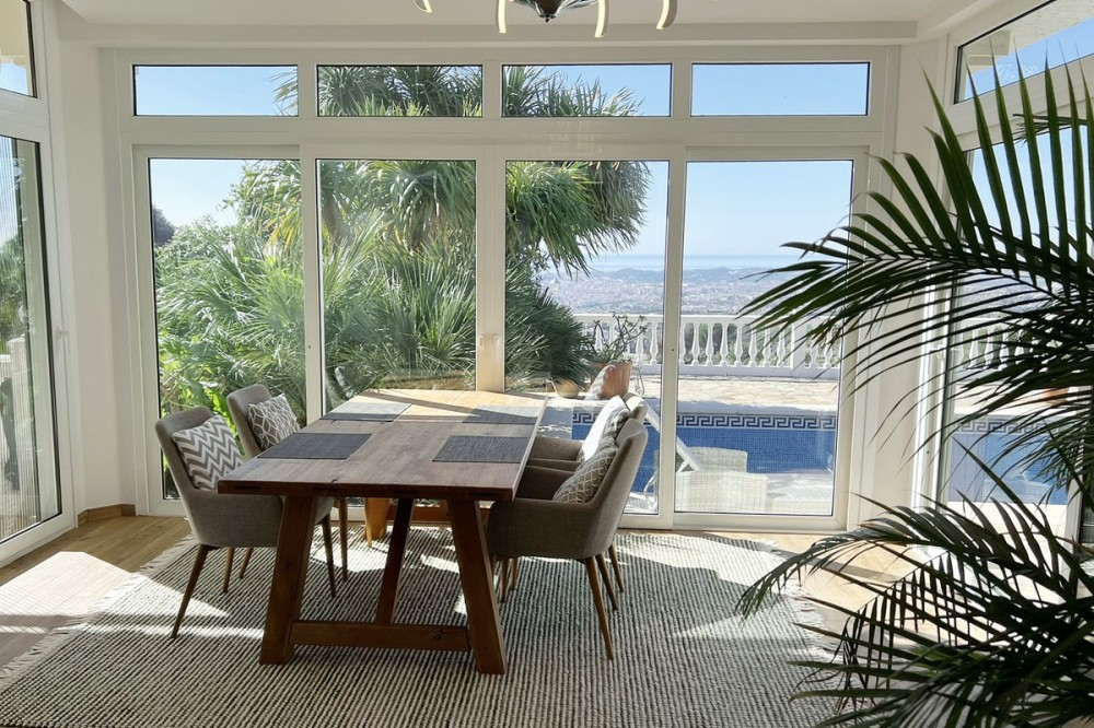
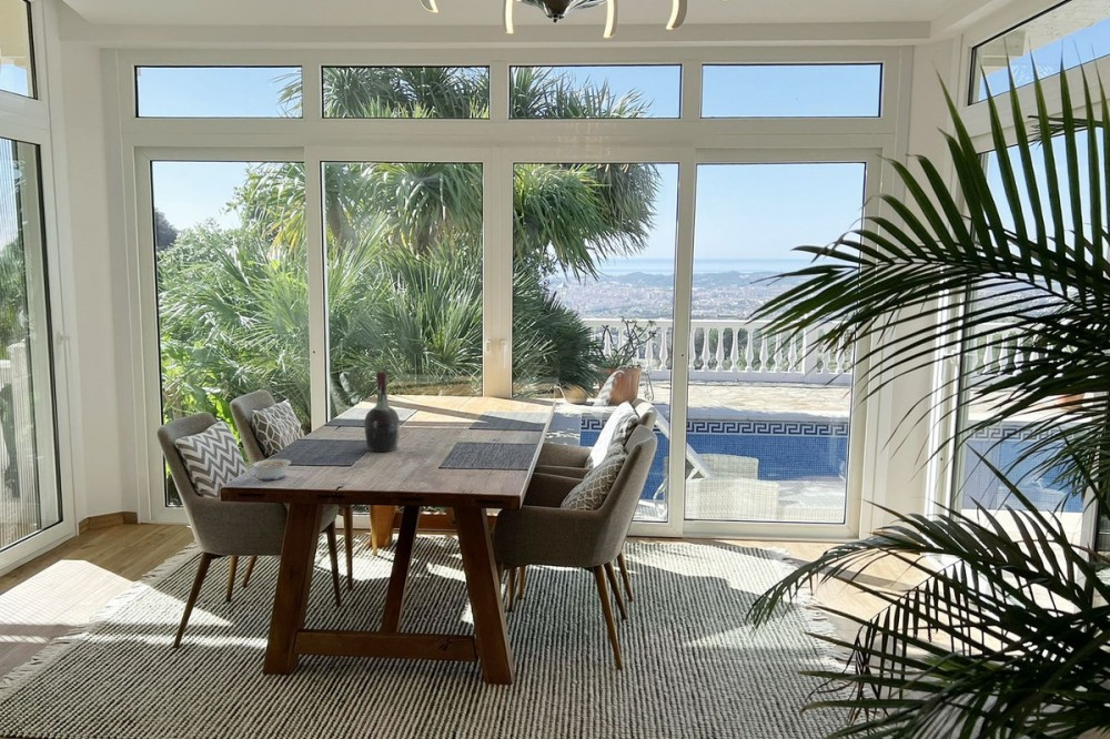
+ legume [245,458,292,482]
+ cognac bottle [363,371,401,453]
